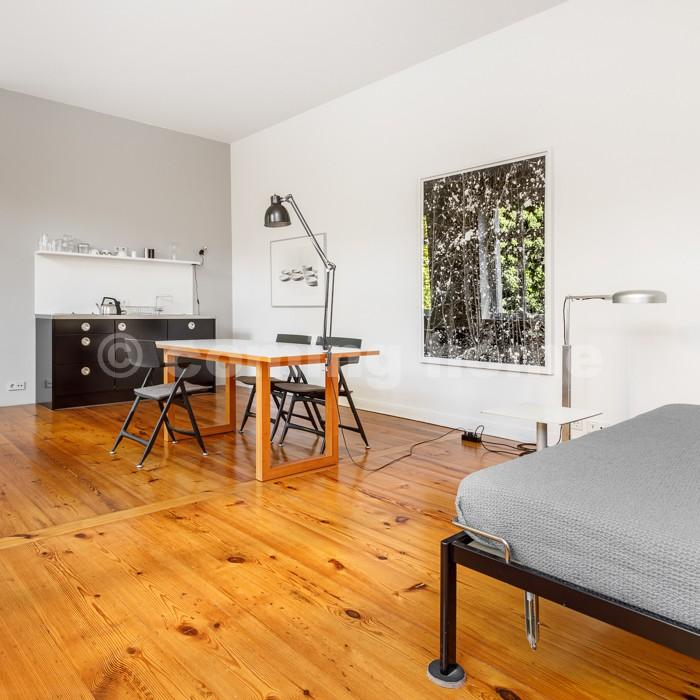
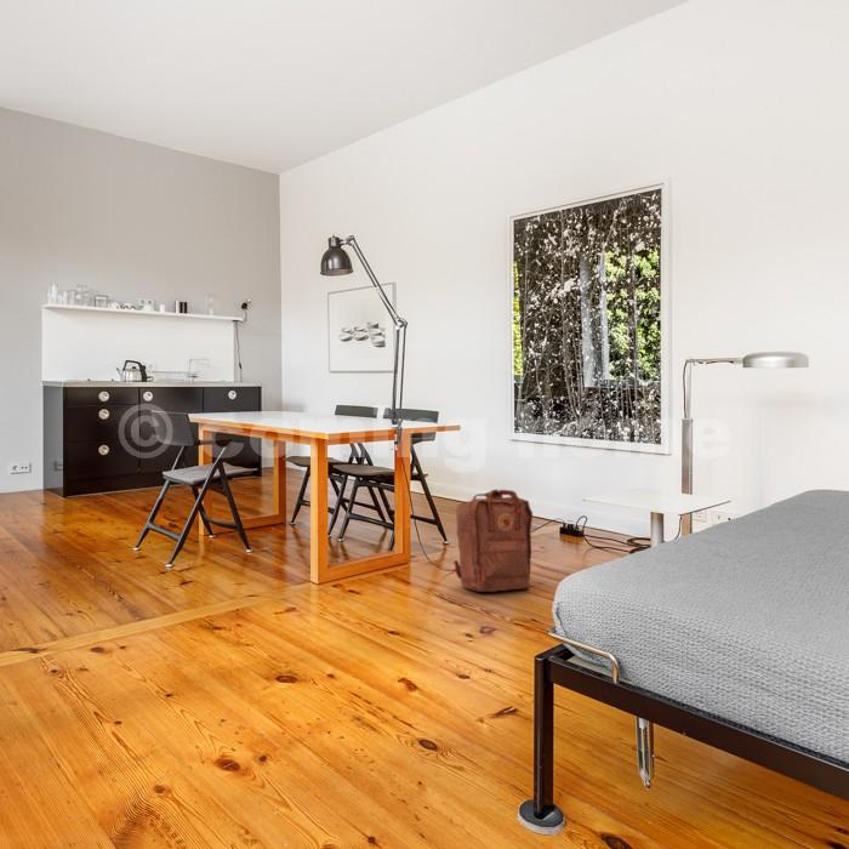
+ backpack [452,488,534,593]
